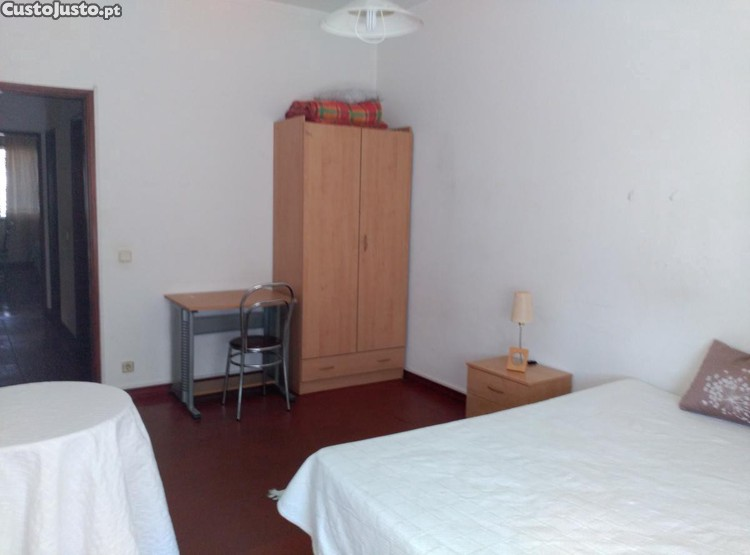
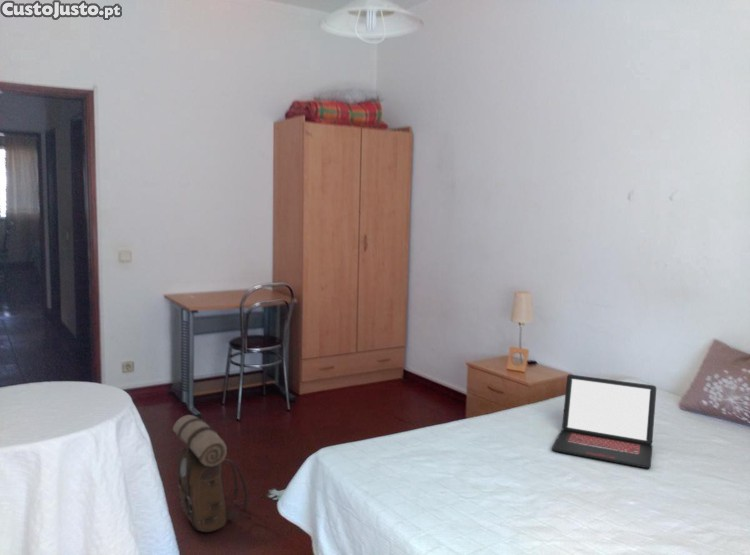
+ backpack [172,414,252,533]
+ laptop [551,374,657,469]
